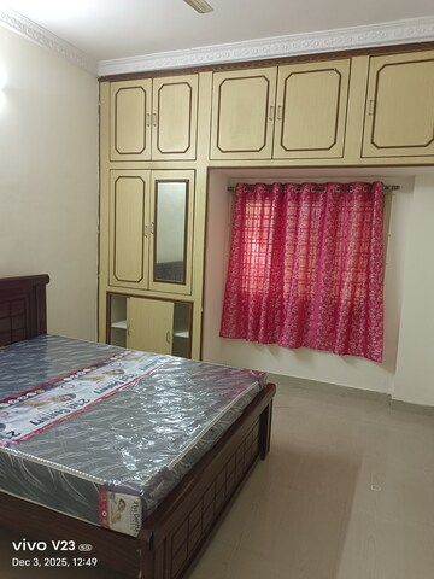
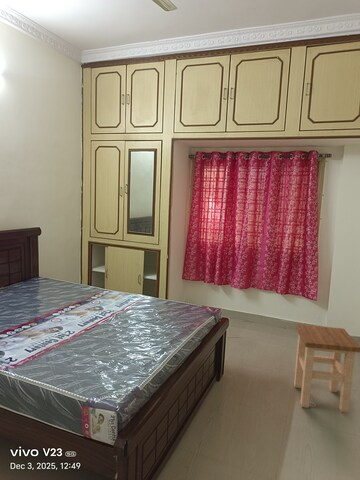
+ stool [293,323,360,414]
